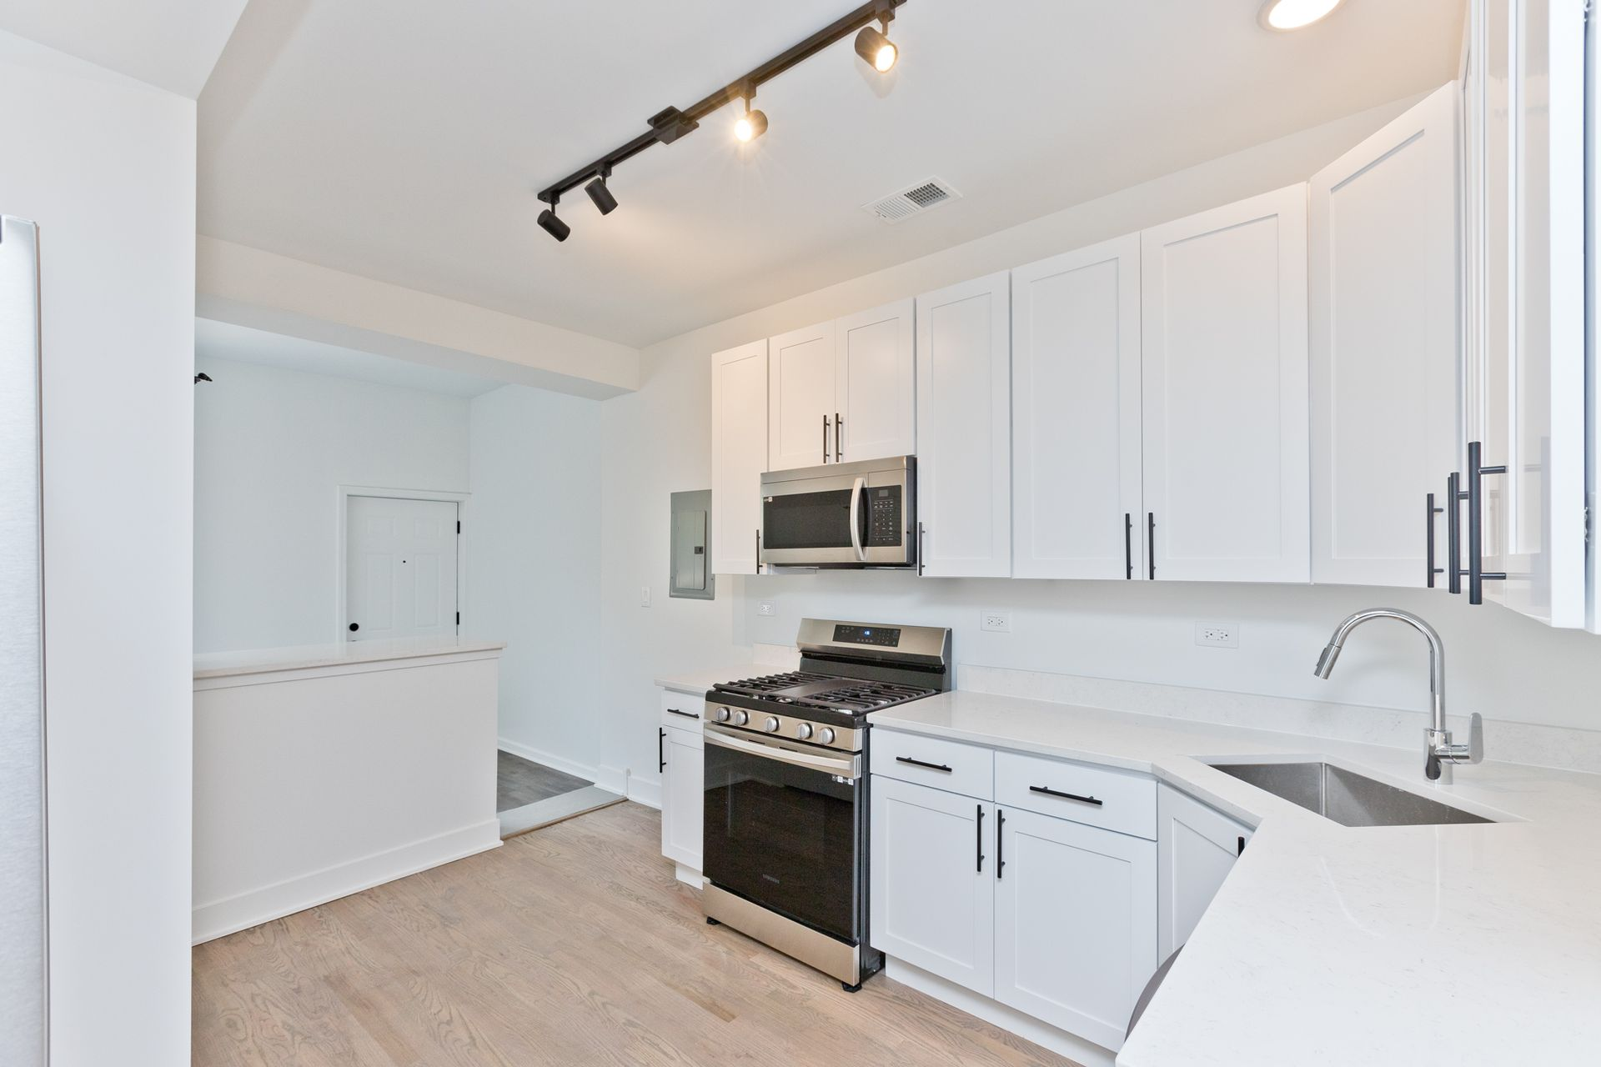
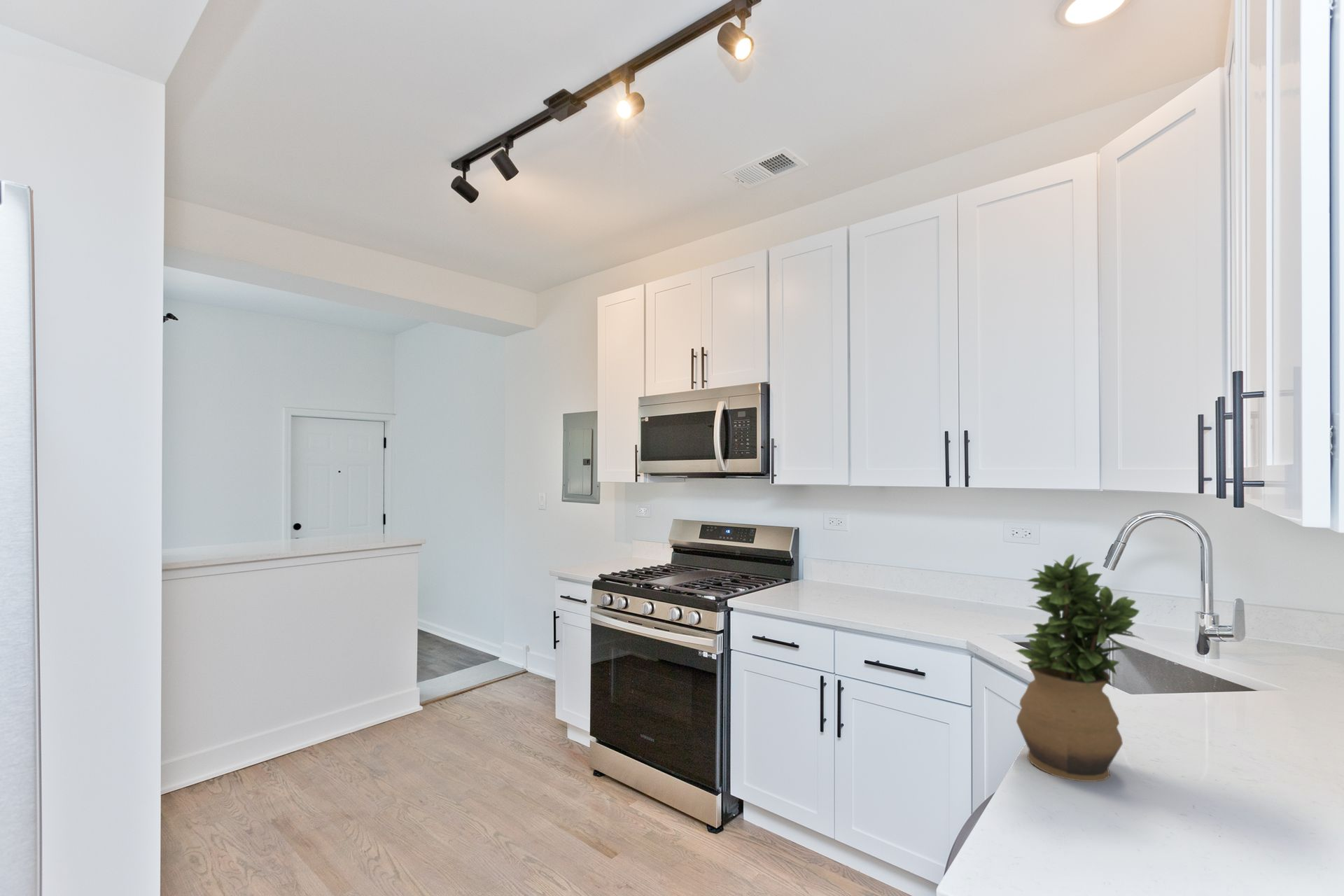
+ potted plant [1016,553,1145,783]
